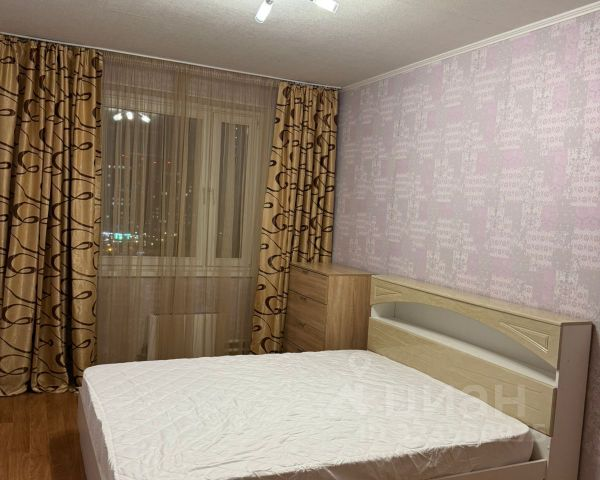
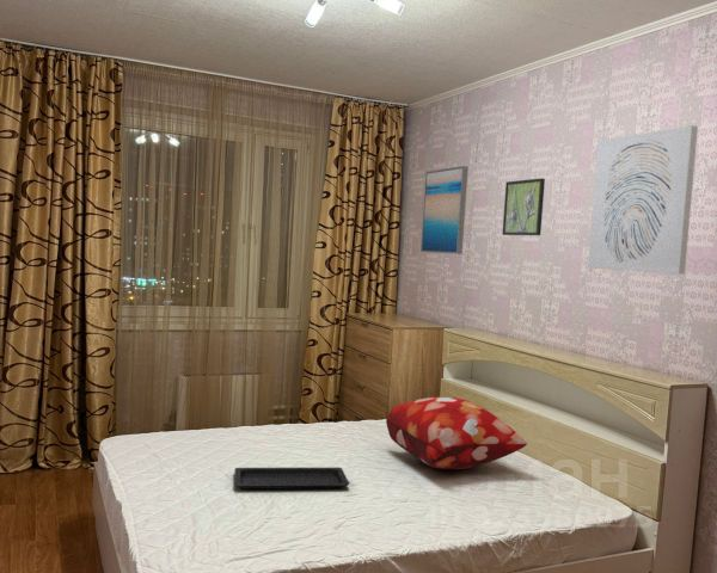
+ decorative pillow [385,395,528,470]
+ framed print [501,177,546,236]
+ wall art [419,165,470,255]
+ wall art [587,124,699,276]
+ serving tray [234,467,350,491]
